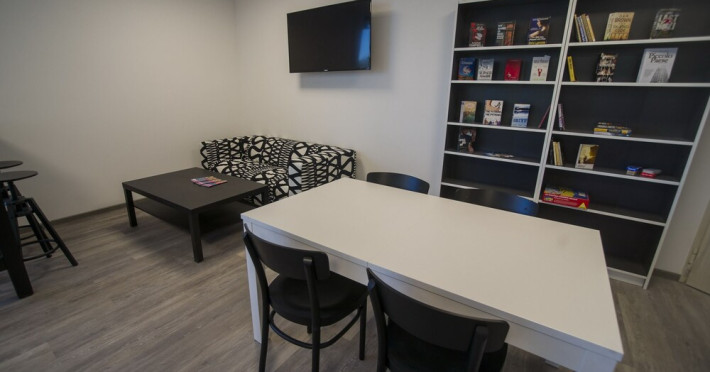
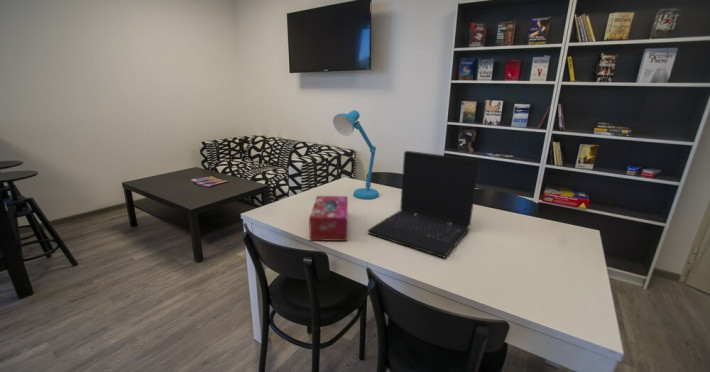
+ tissue box [308,195,349,242]
+ desk lamp [332,109,380,200]
+ laptop [367,150,480,258]
